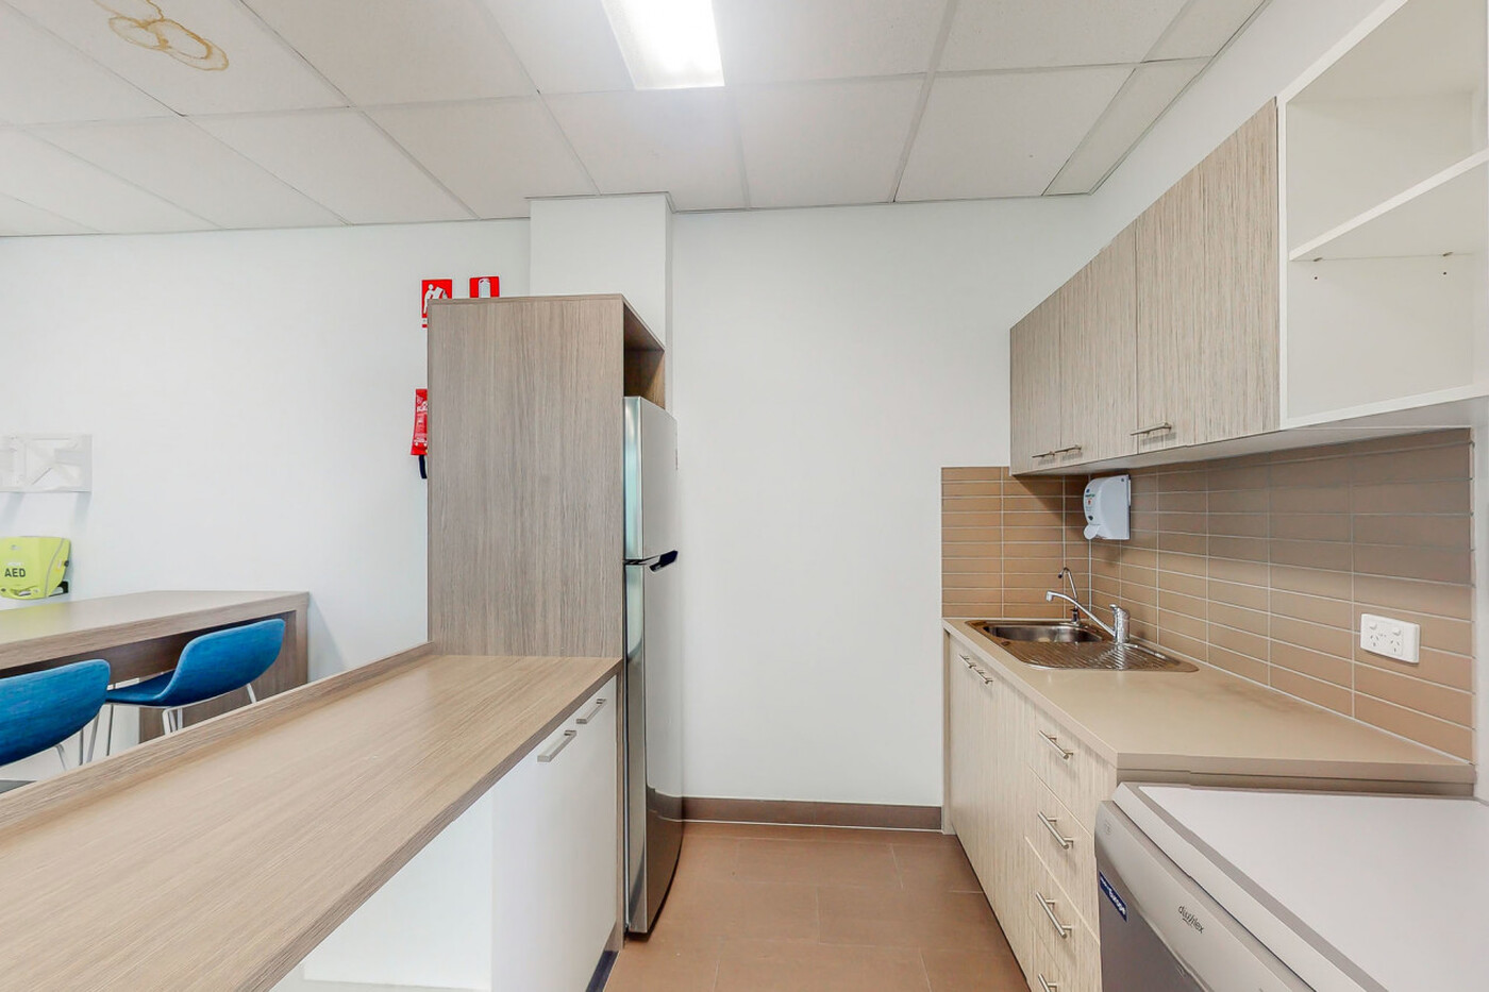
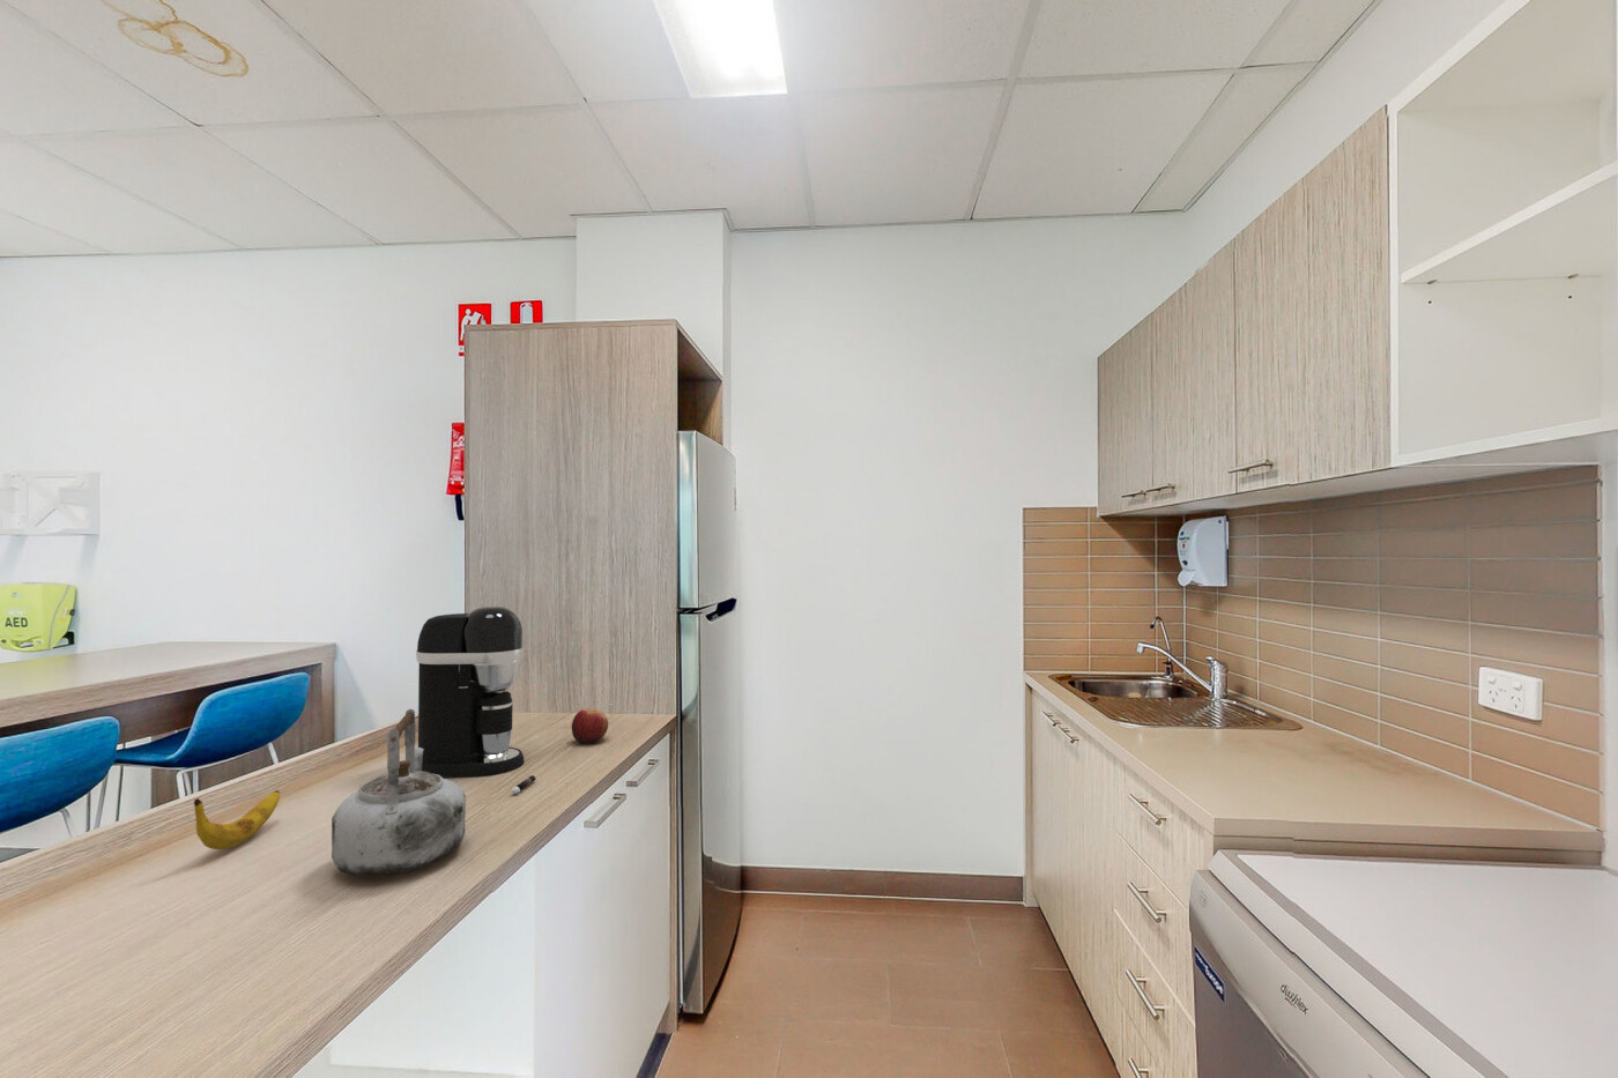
+ kettle [331,709,467,877]
+ banana [192,789,280,851]
+ coffee maker [415,605,524,777]
+ apple [571,707,609,744]
+ pepper shaker [511,774,538,795]
